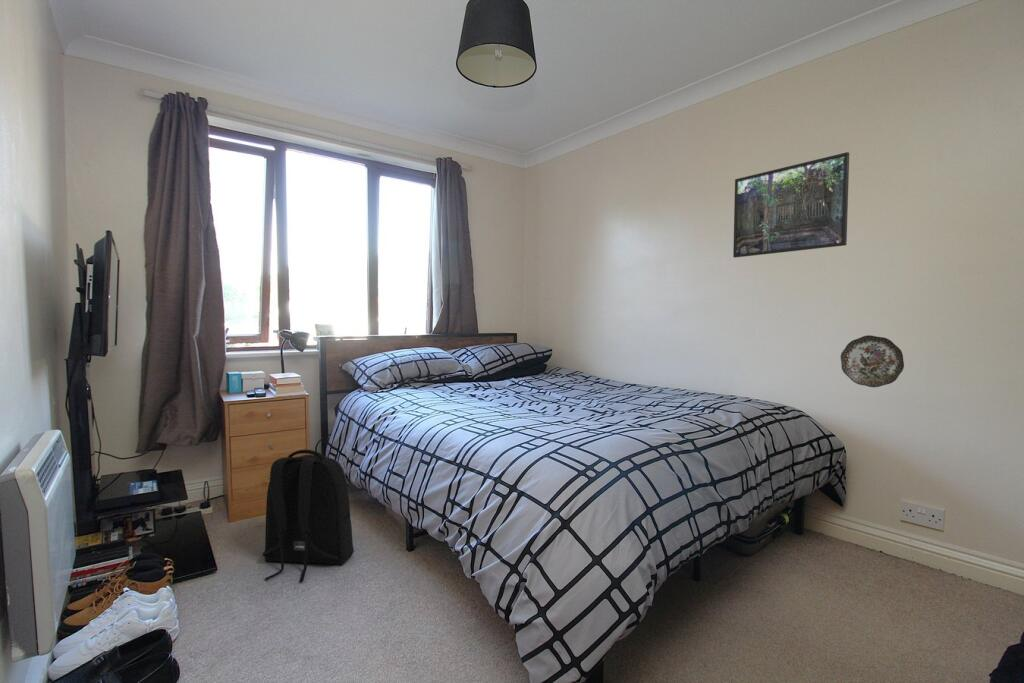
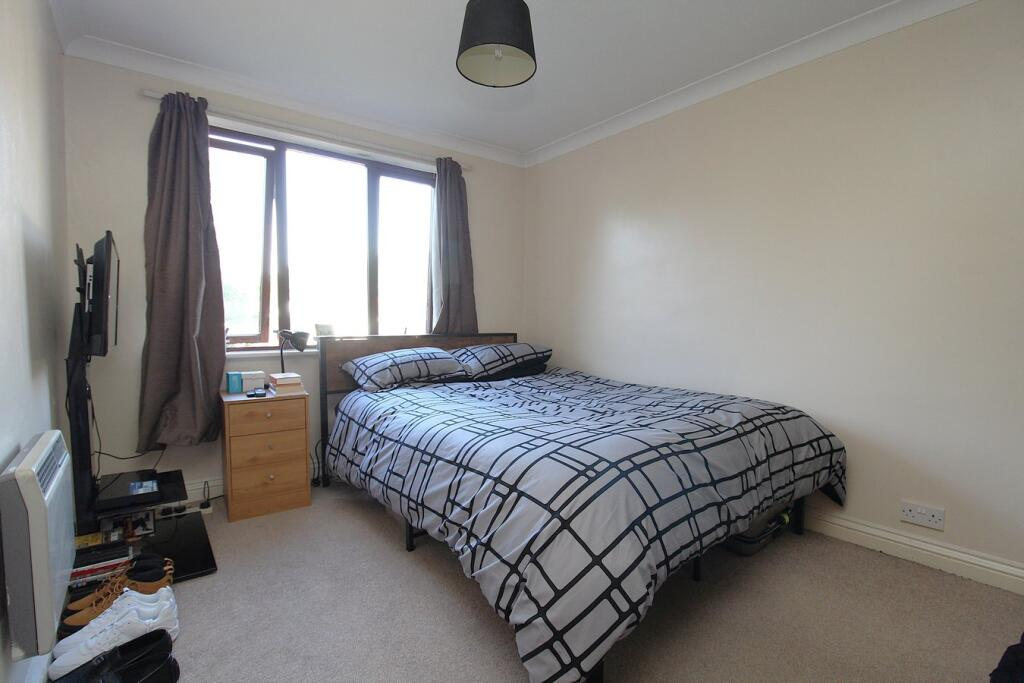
- decorative plate [840,334,905,388]
- backpack [262,449,355,582]
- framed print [732,151,850,258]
